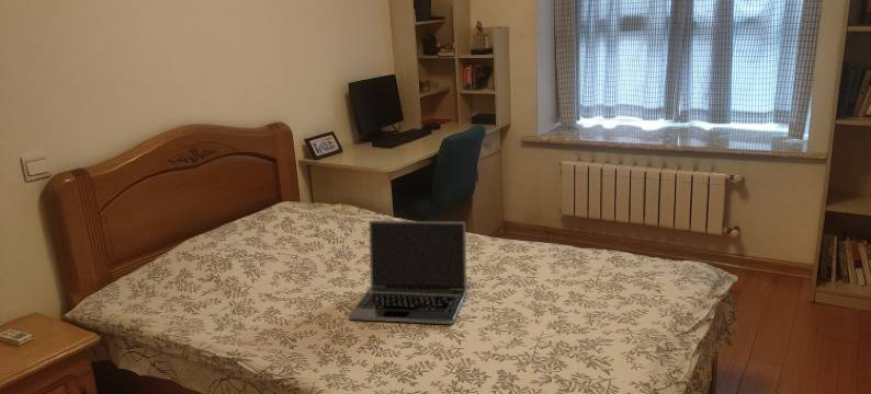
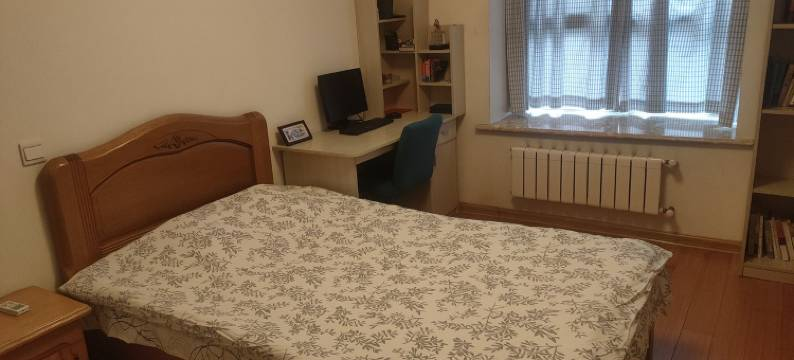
- laptop [348,220,467,325]
